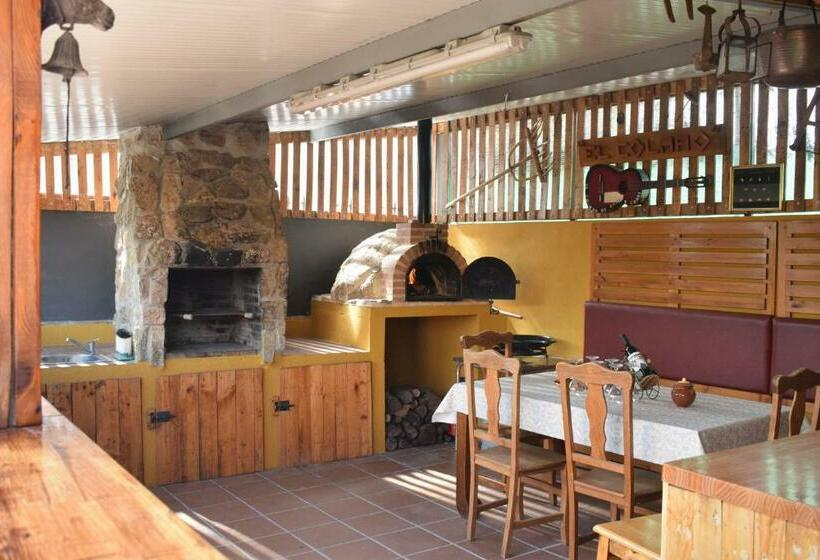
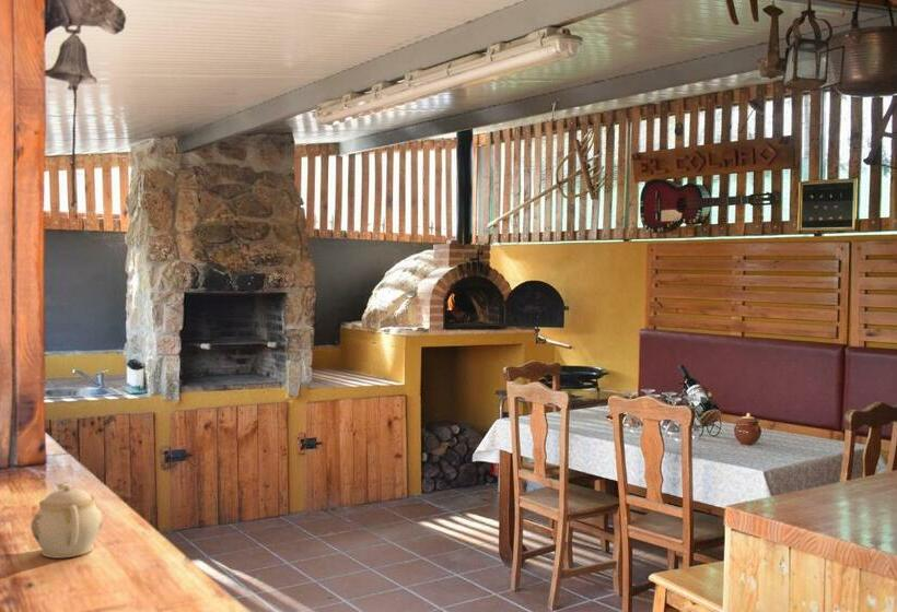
+ teapot [30,482,104,560]
